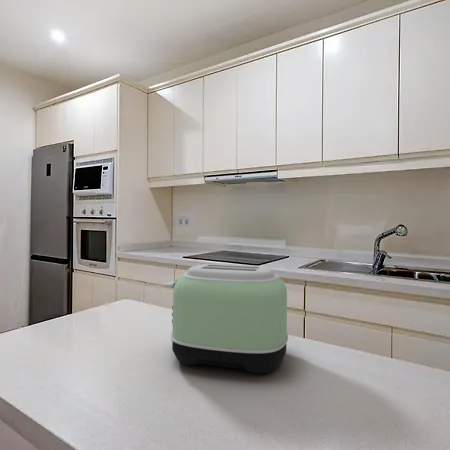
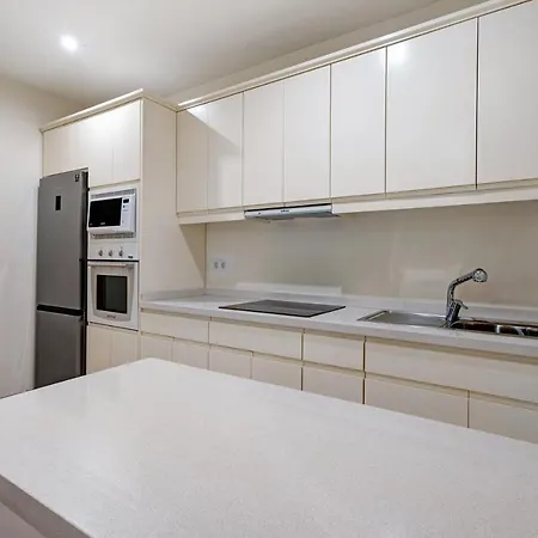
- toaster [164,263,289,374]
